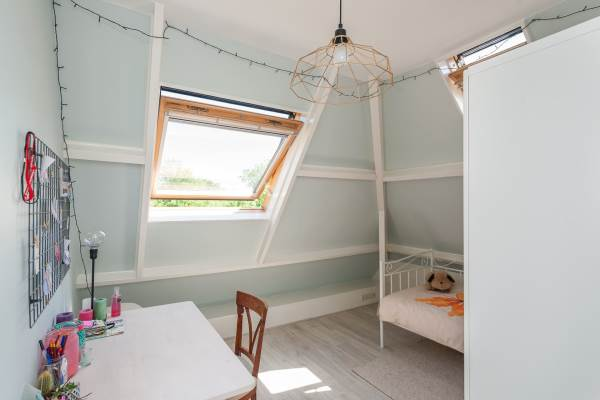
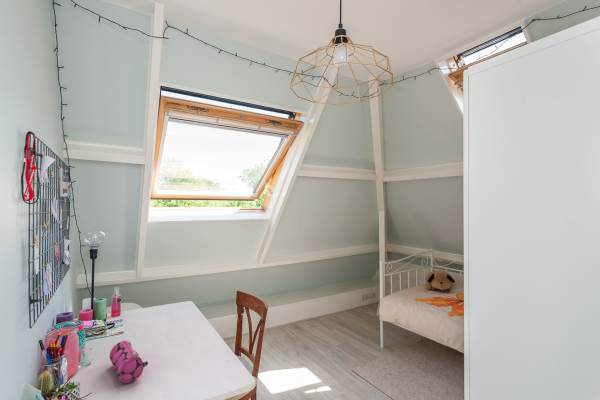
+ pencil case [109,340,149,384]
